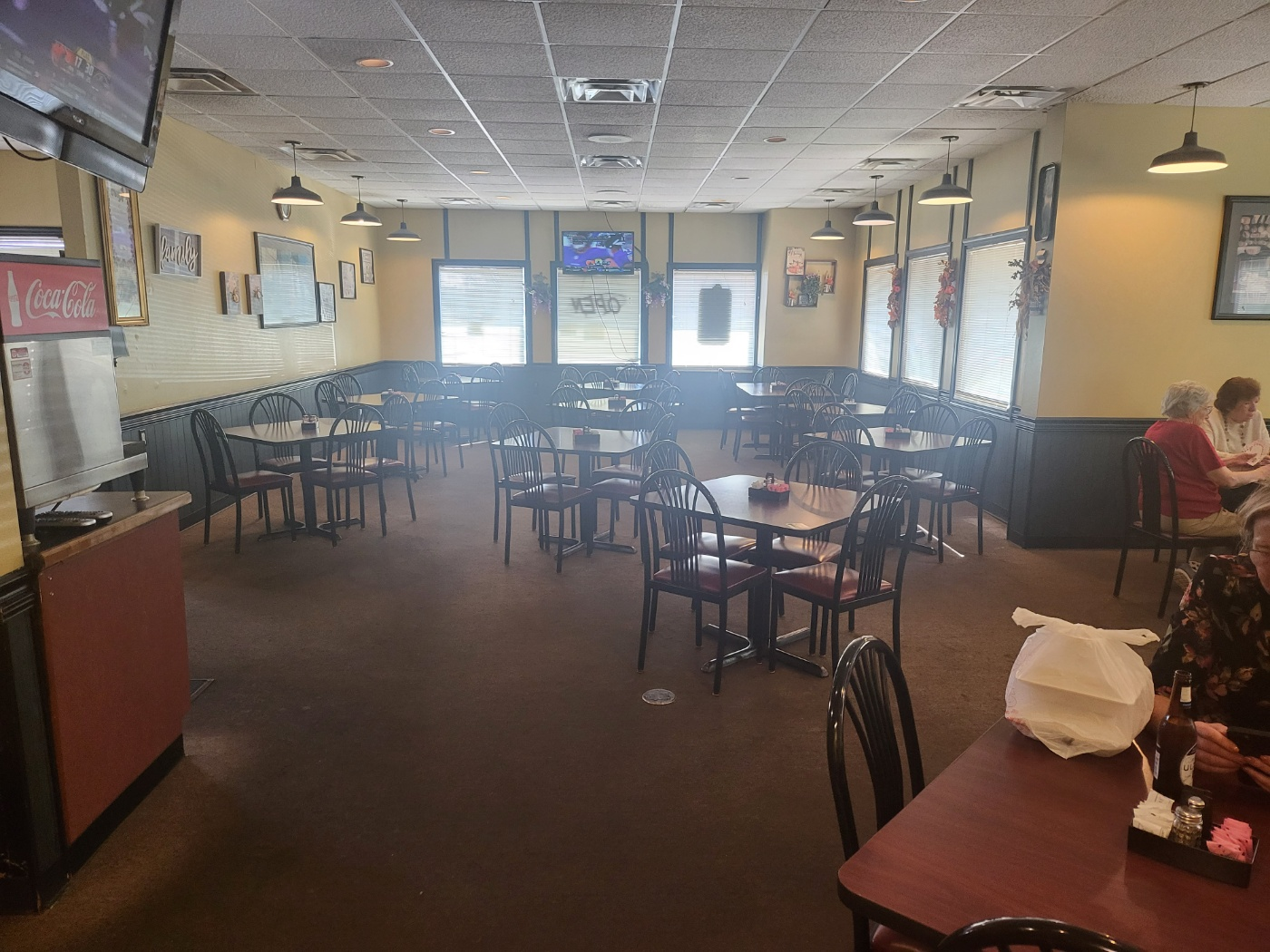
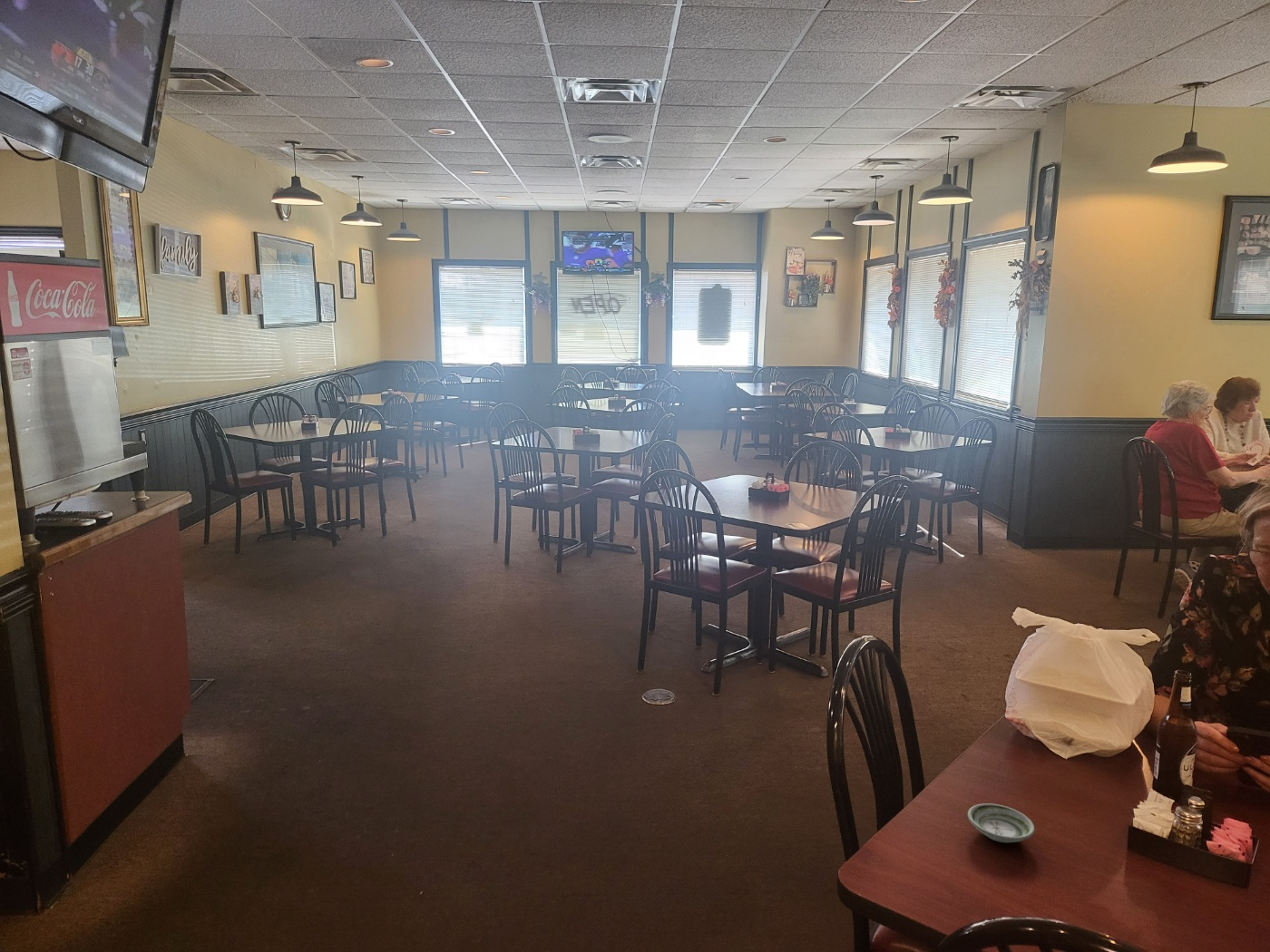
+ saucer [967,802,1035,843]
